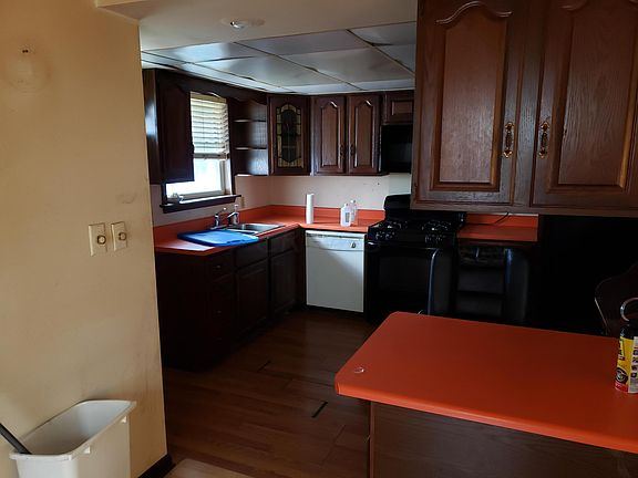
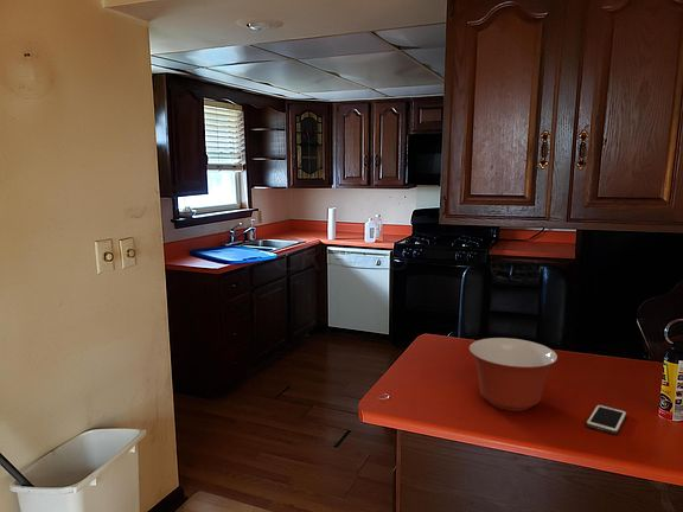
+ mixing bowl [467,337,558,412]
+ cell phone [585,404,627,435]
